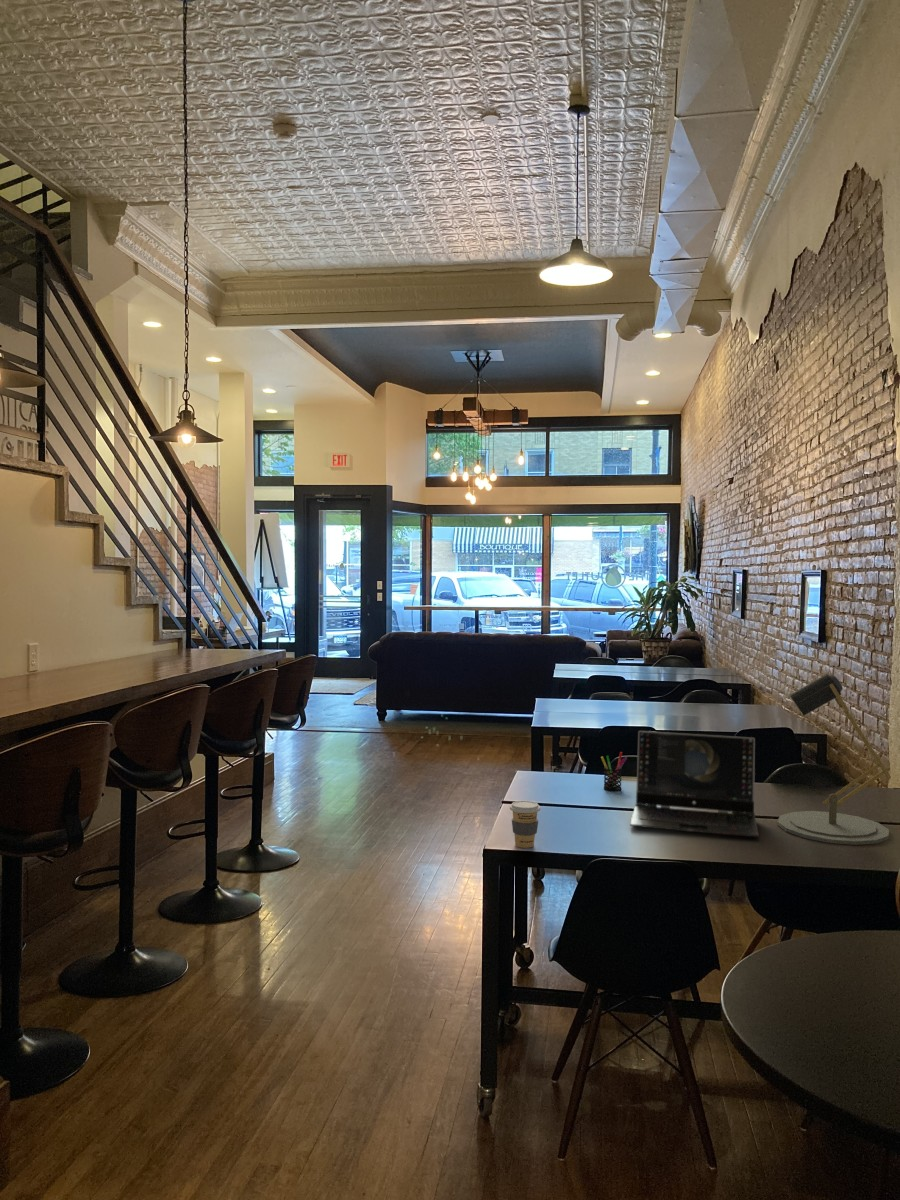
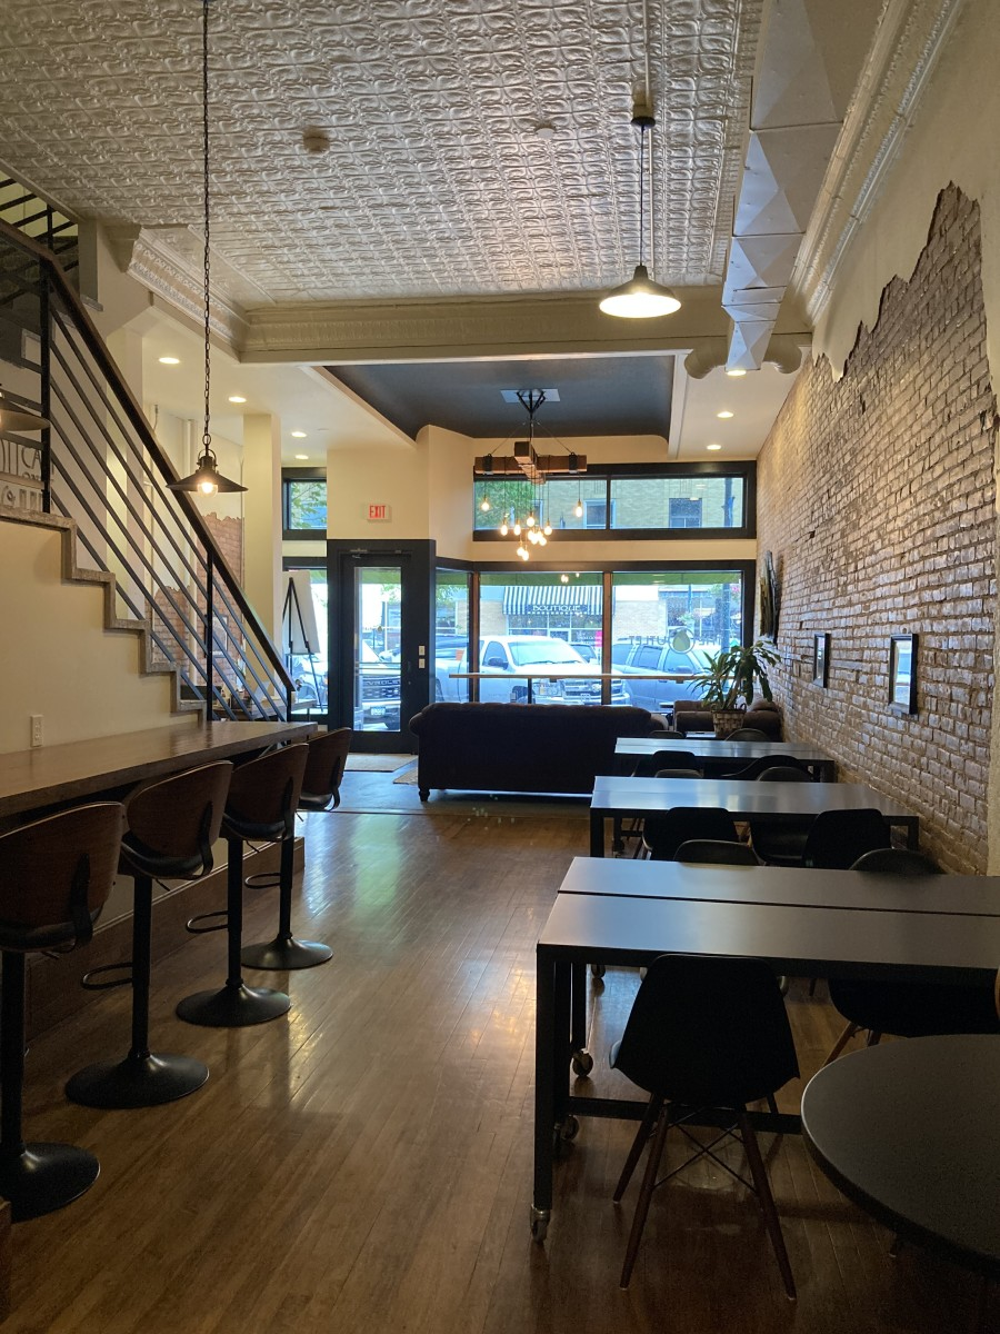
- coffee cup [509,800,541,849]
- pen holder [600,751,628,792]
- desk lamp [776,673,892,846]
- laptop computer [629,730,760,838]
